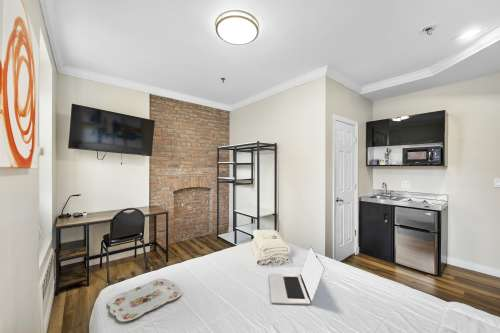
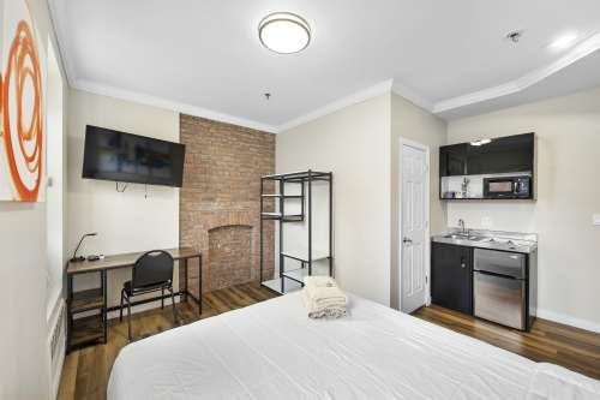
- serving tray [107,278,183,323]
- laptop [268,246,326,306]
